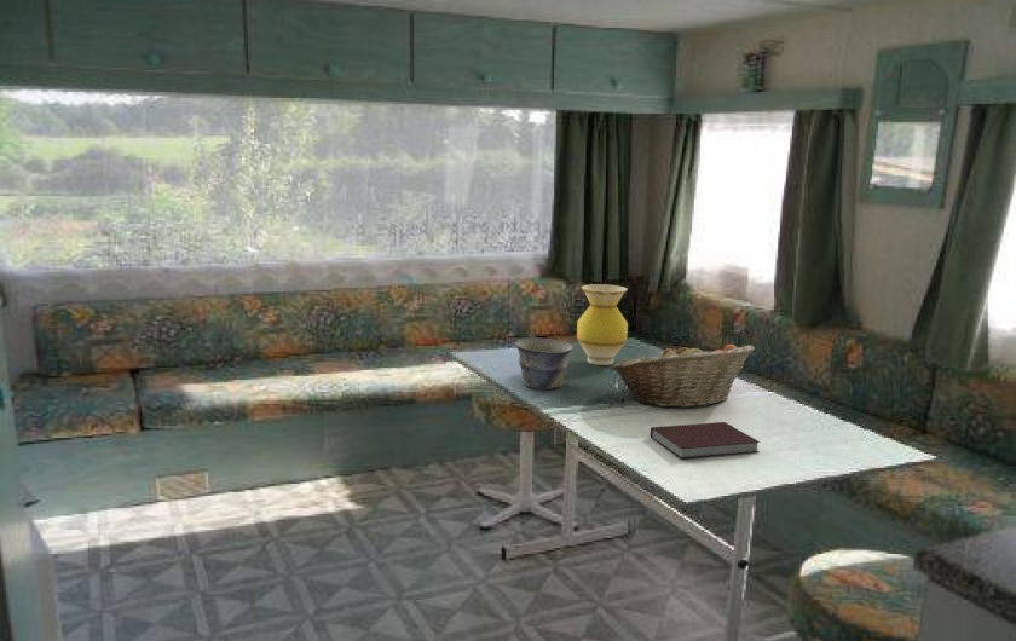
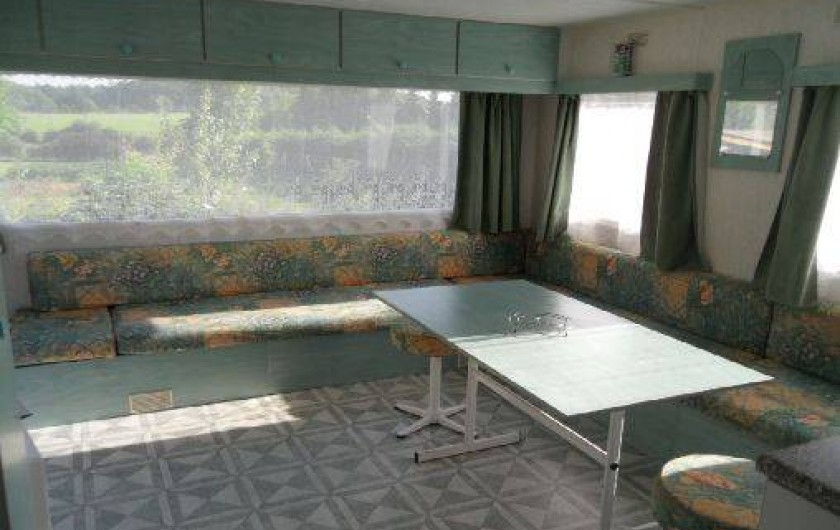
- fruit basket [611,341,756,409]
- vase [576,283,629,366]
- notebook [650,421,761,460]
- bowl [514,336,575,391]
